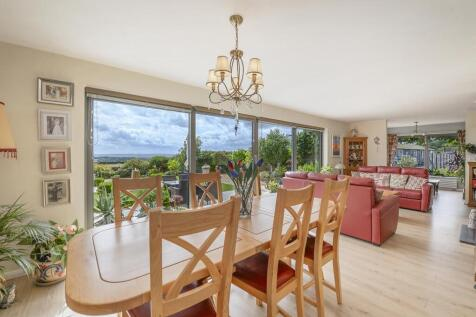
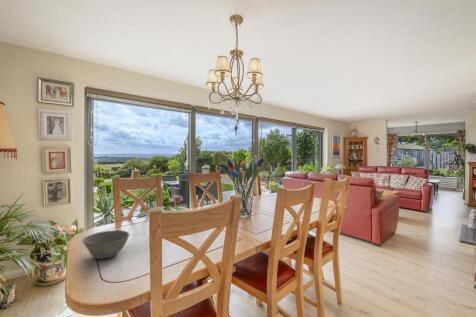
+ bowl [81,229,130,260]
